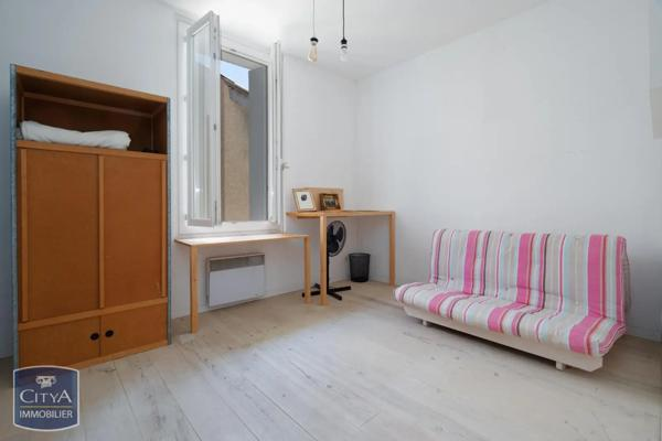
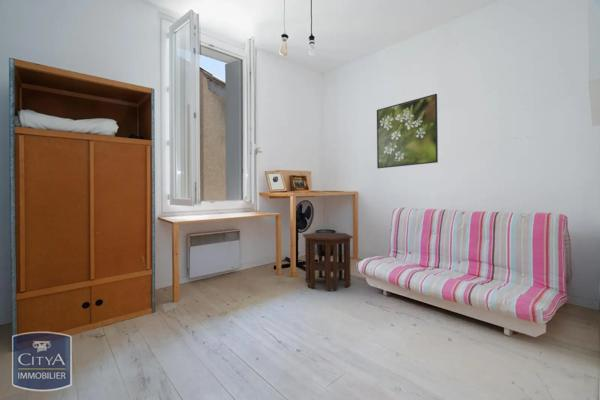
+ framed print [376,93,439,169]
+ side table [302,231,354,291]
